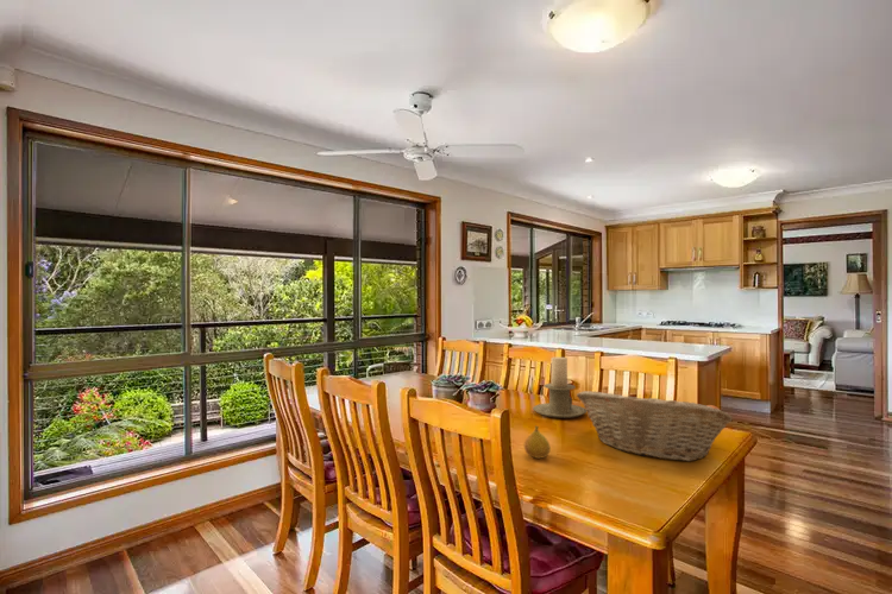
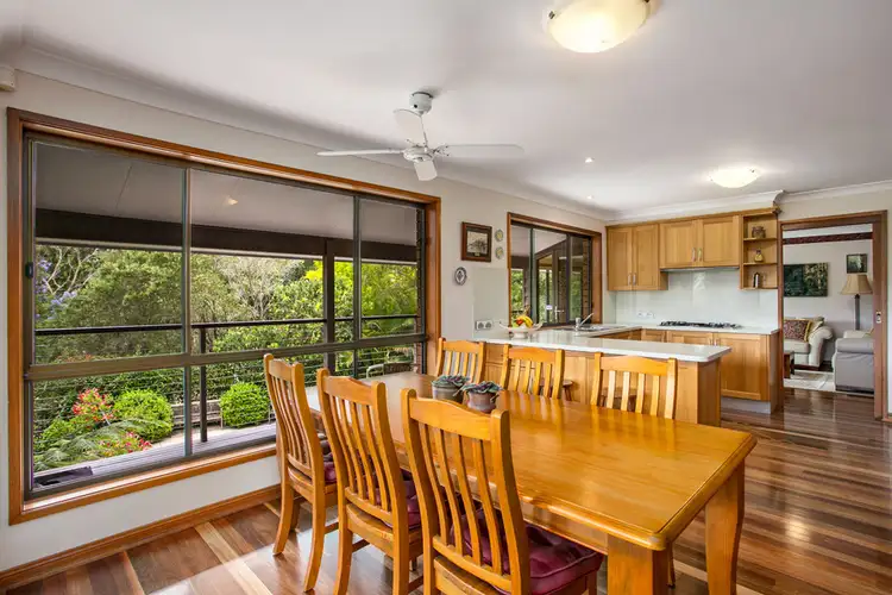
- candle holder [532,356,588,419]
- fruit basket [576,390,733,462]
- fruit [523,425,552,460]
